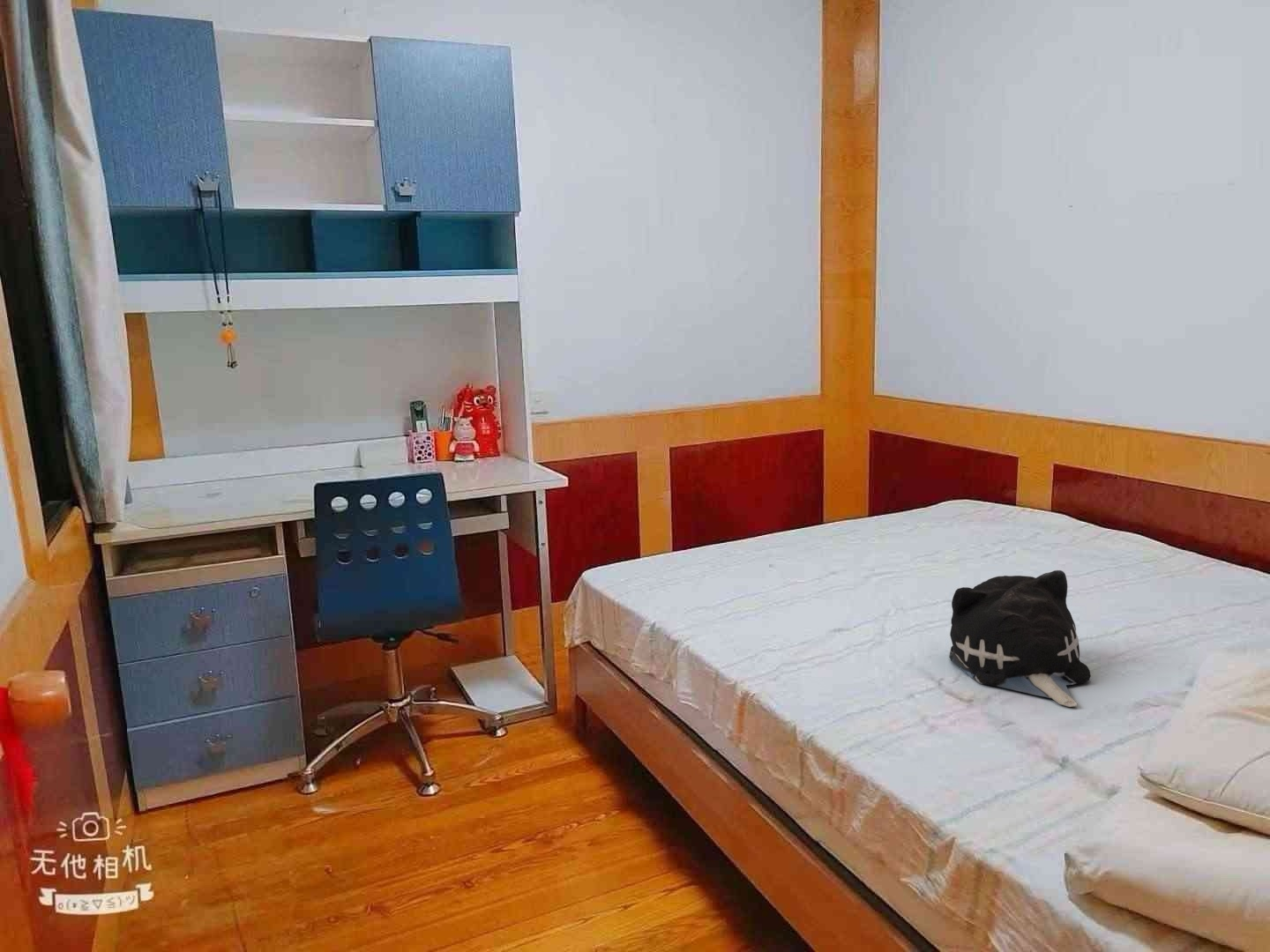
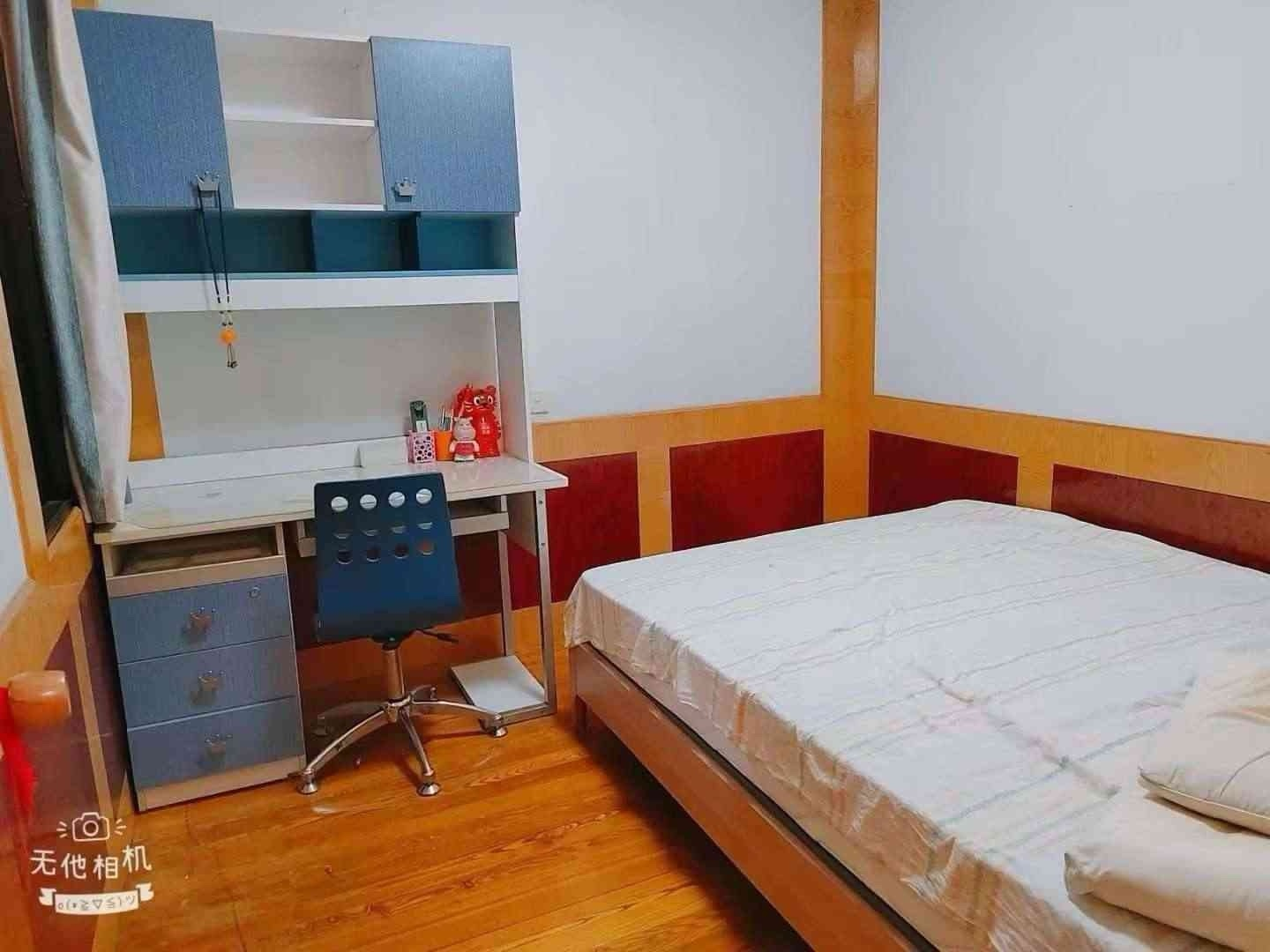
- plush toy [948,569,1091,708]
